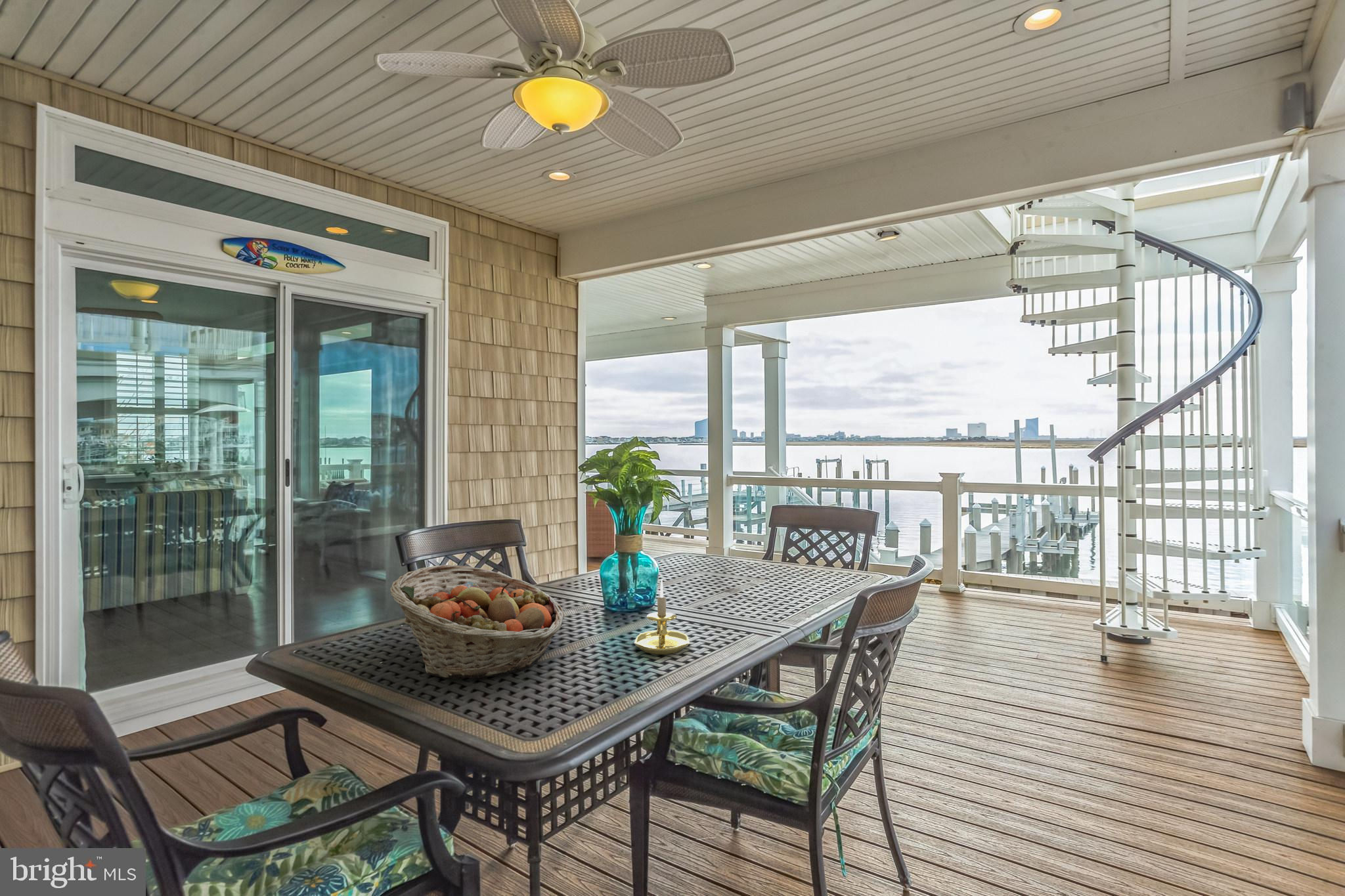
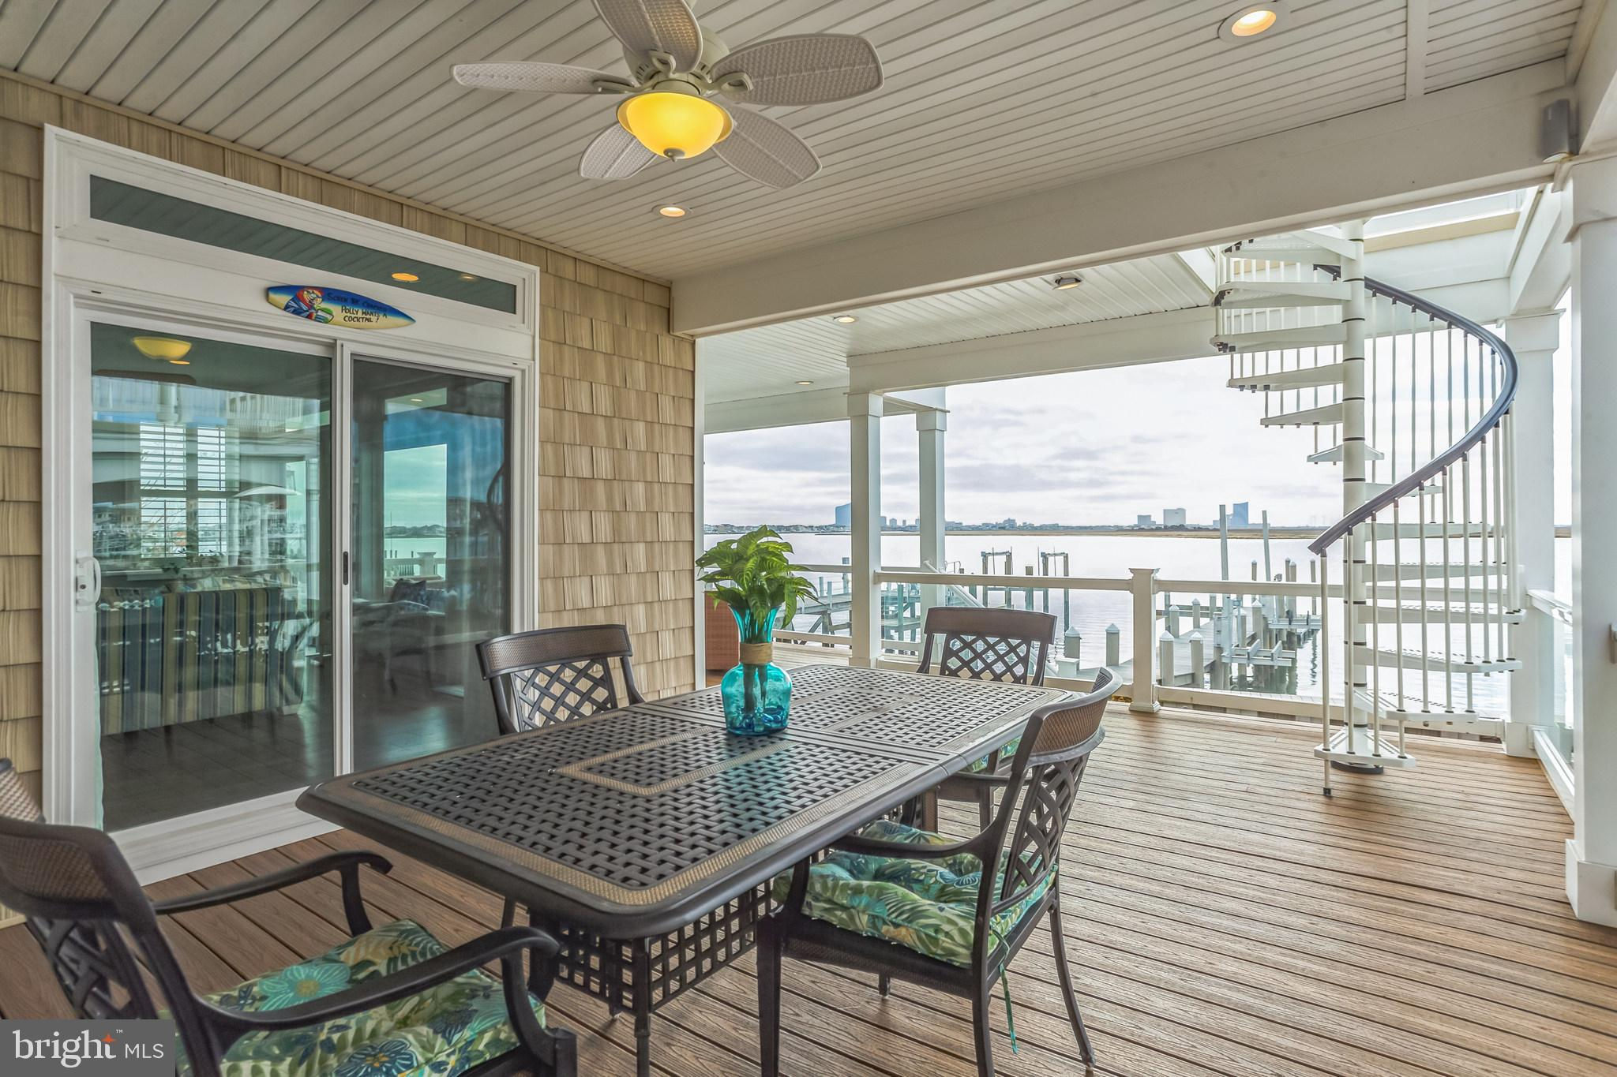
- candle holder [634,578,690,655]
- fruit basket [389,564,565,679]
